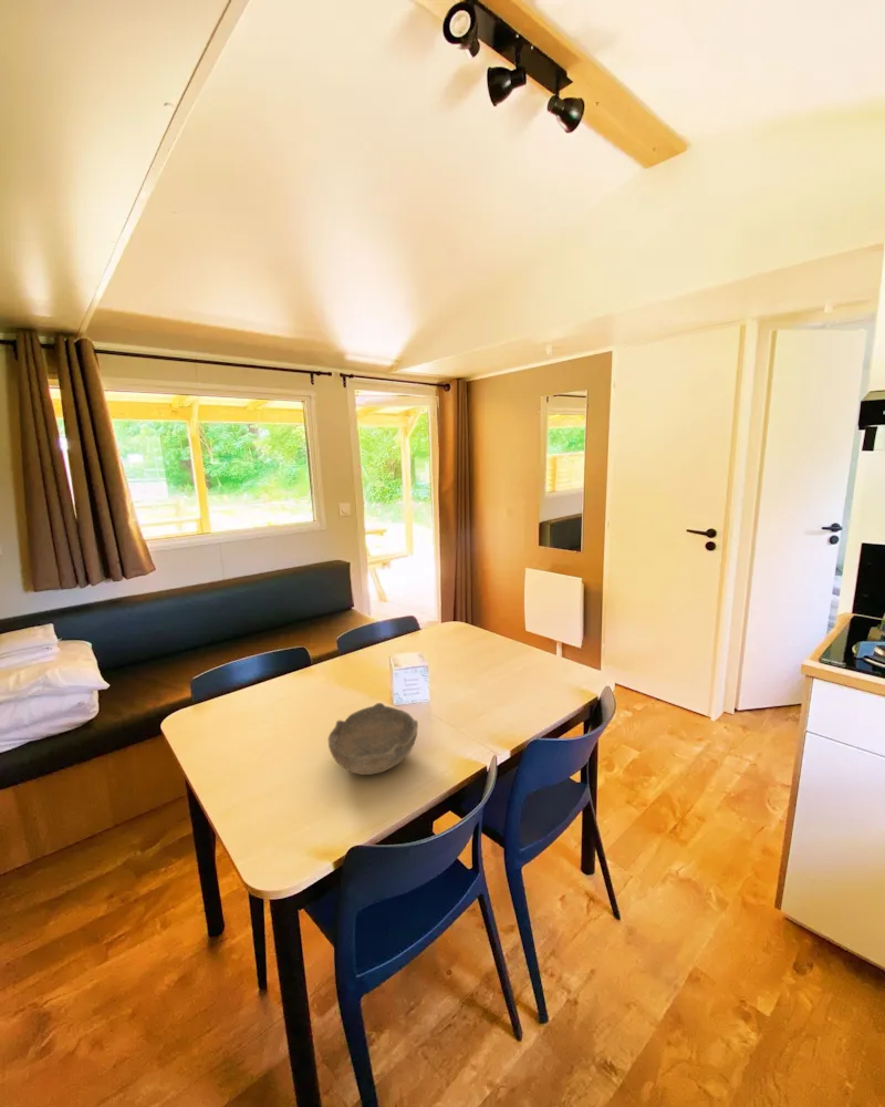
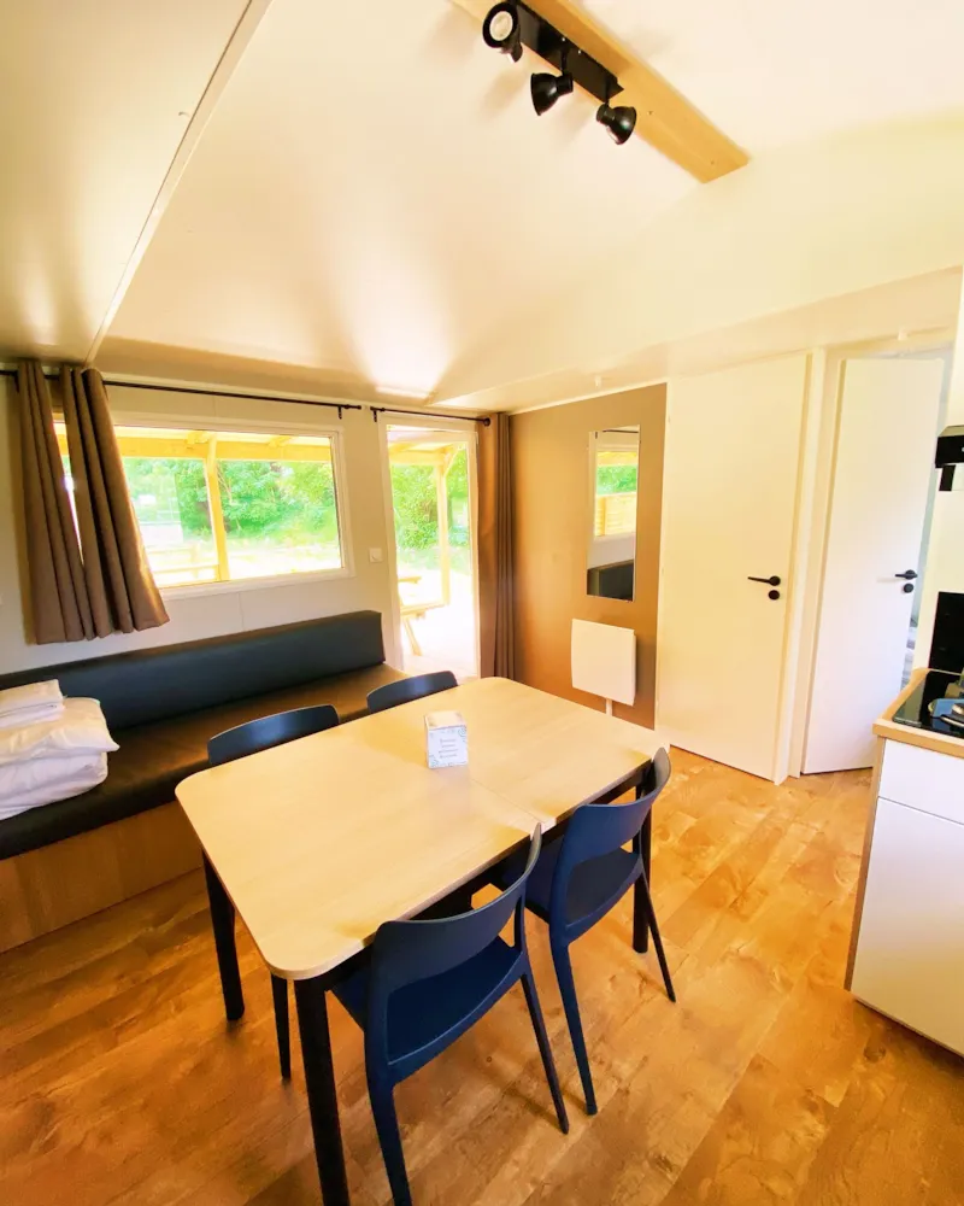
- bowl [327,702,419,776]
